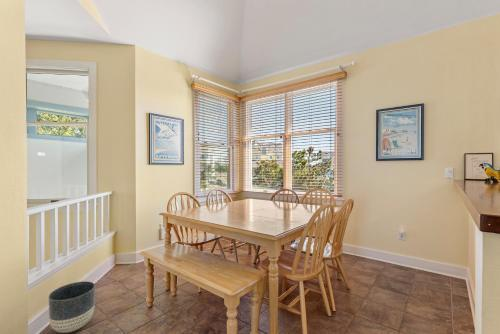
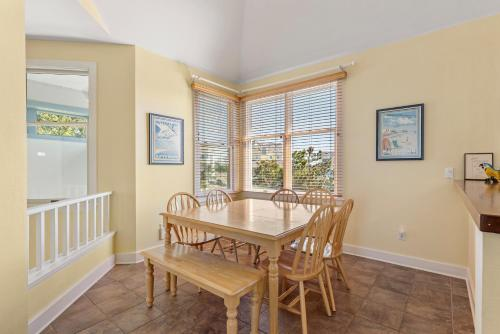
- planter [48,280,96,334]
